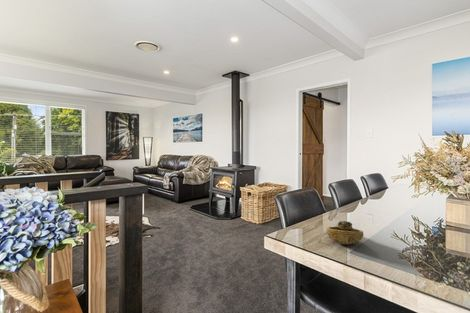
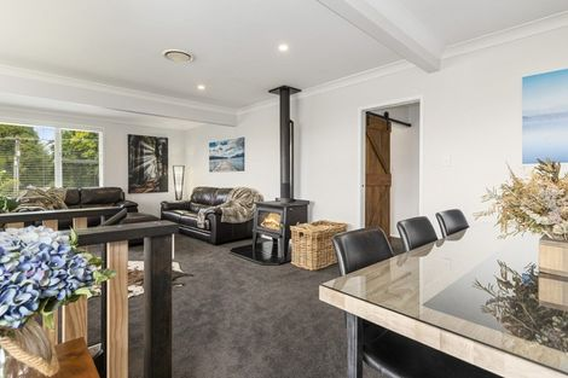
- decorative bowl [325,220,365,246]
